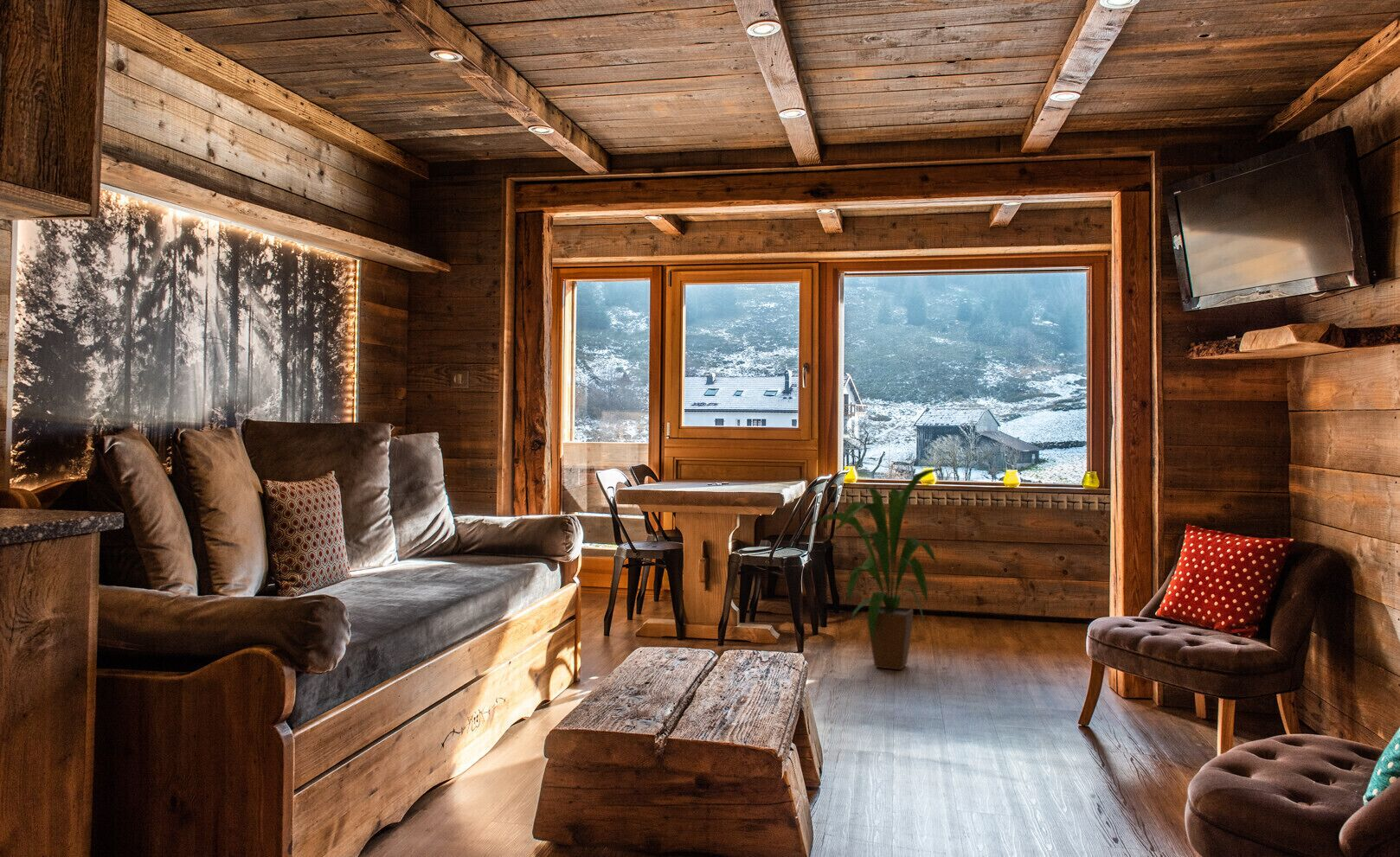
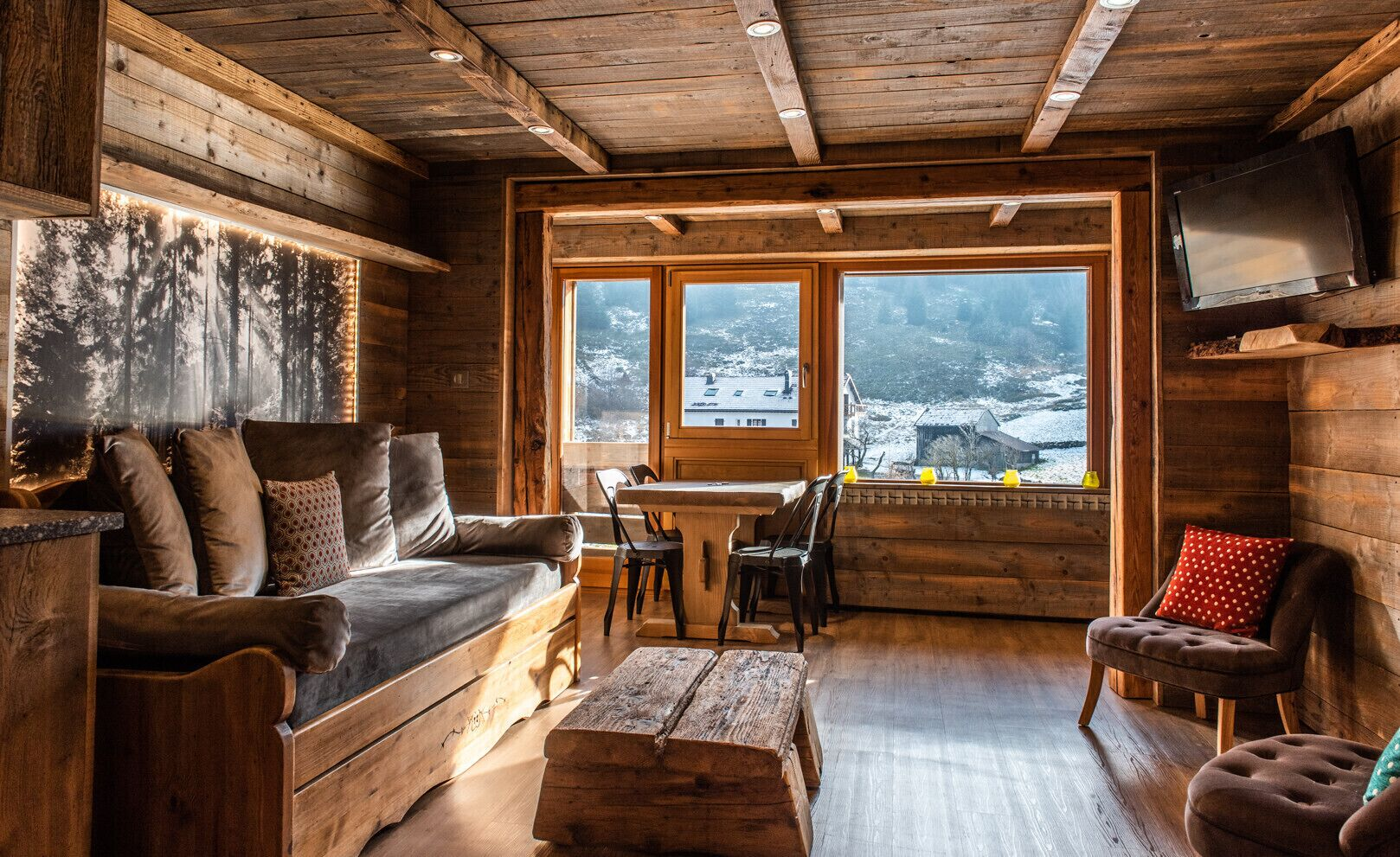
- house plant [803,468,945,671]
